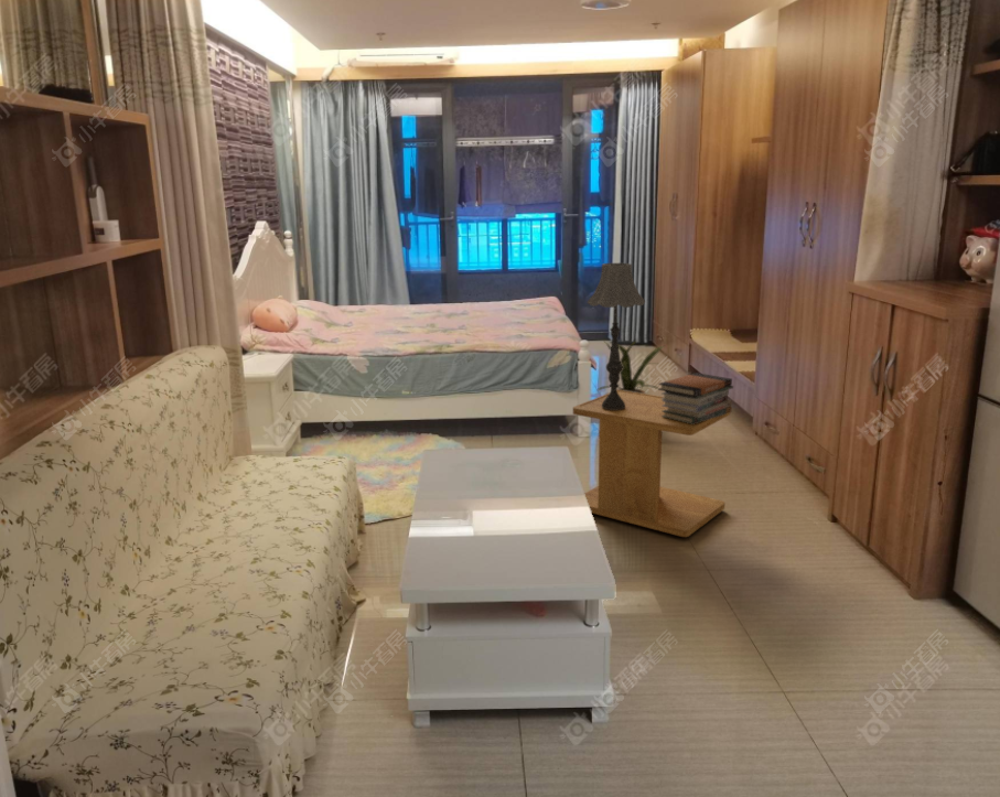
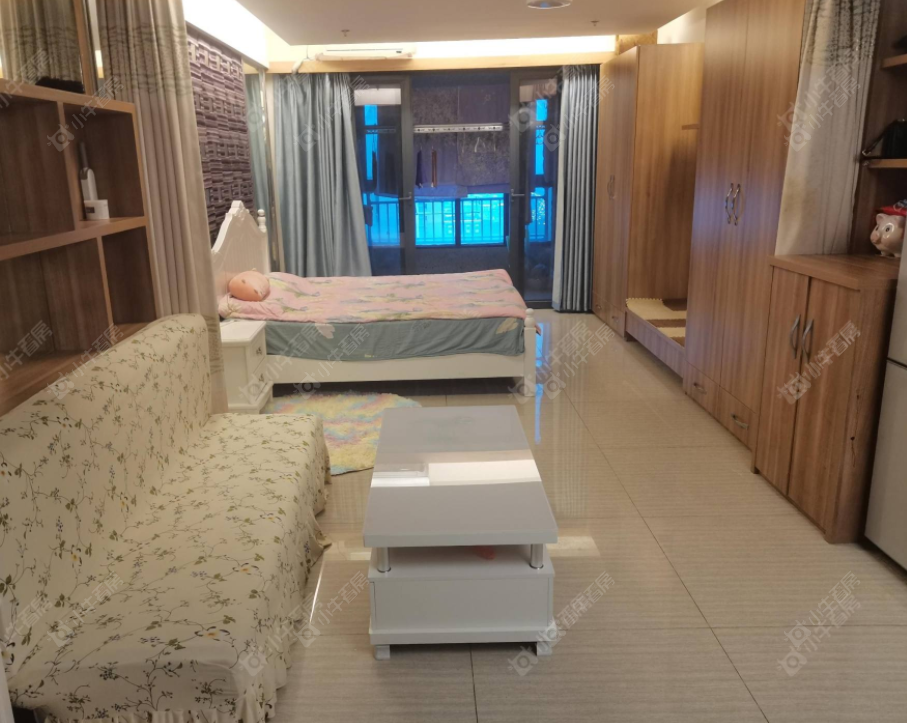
- house plant [594,337,666,394]
- side table [572,389,731,538]
- table lamp [587,262,646,410]
- book stack [657,371,734,424]
